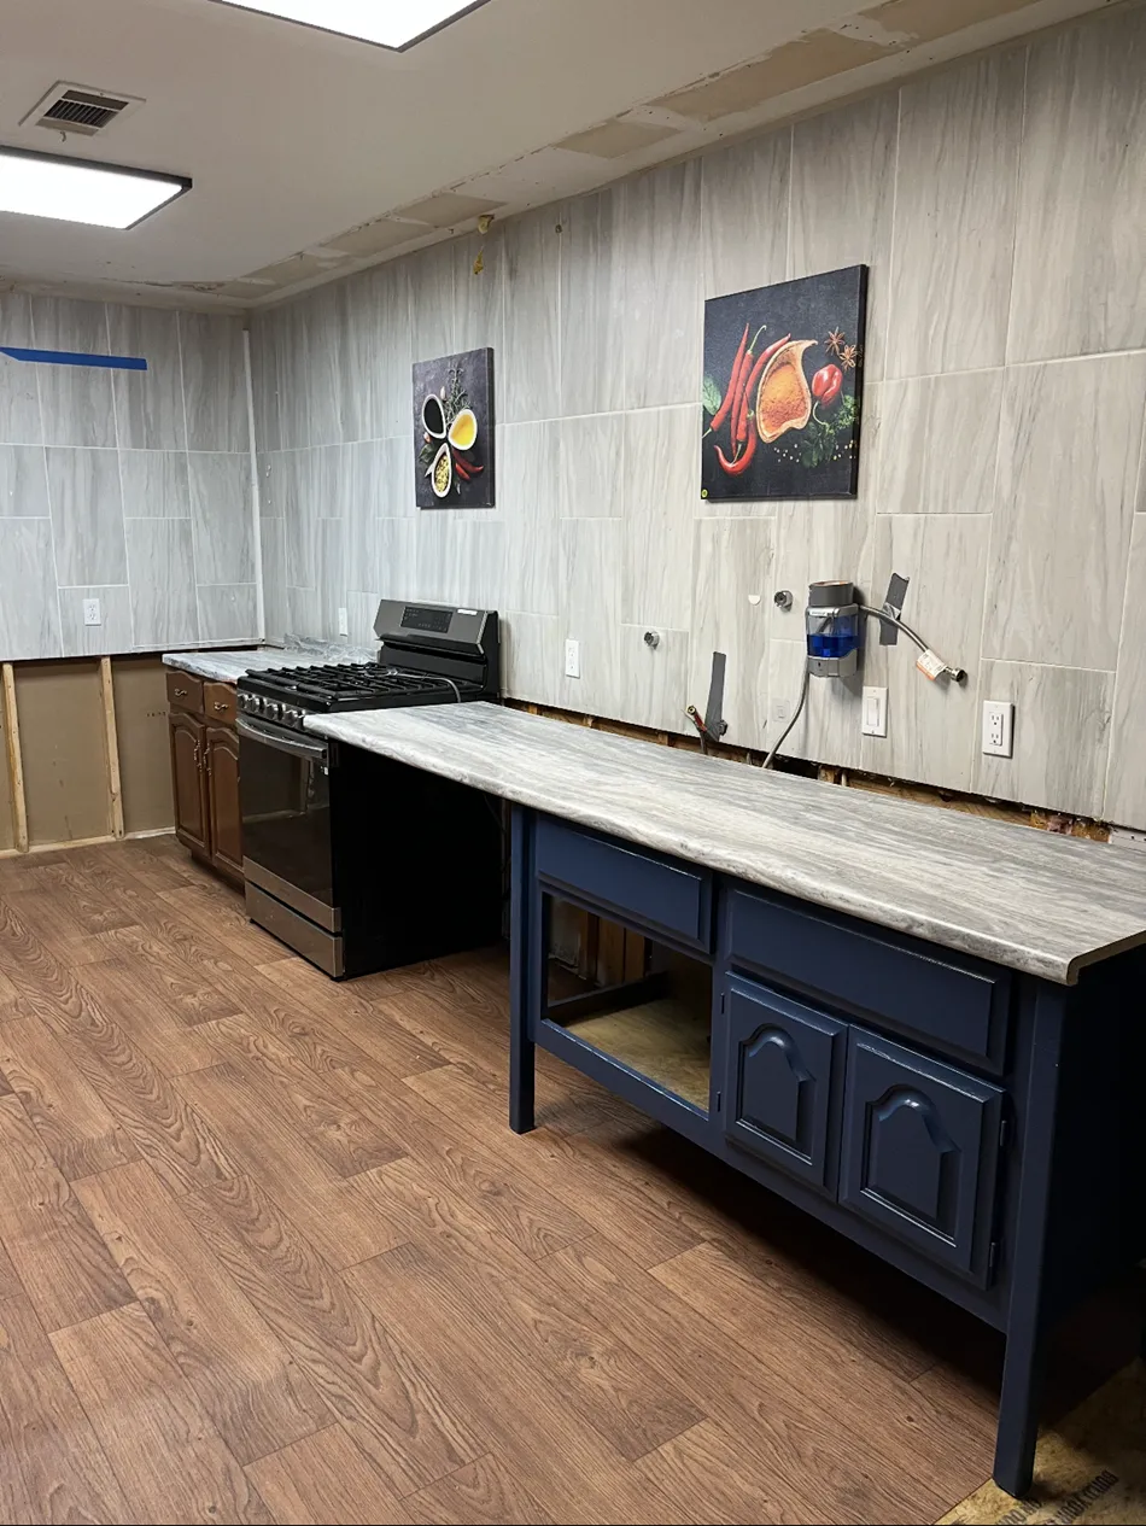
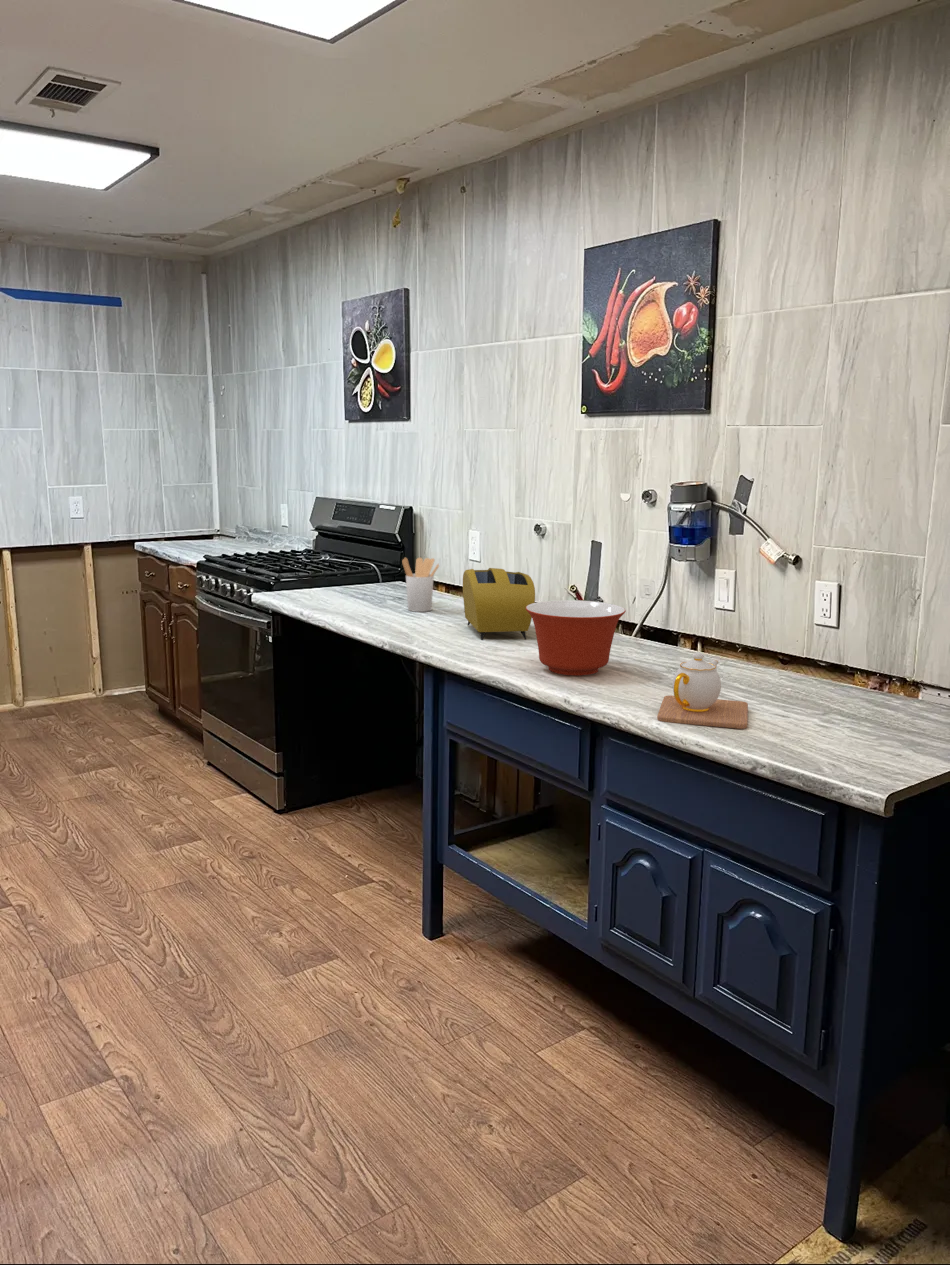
+ utensil holder [401,557,440,613]
+ mixing bowl [526,599,627,677]
+ toaster [462,567,536,641]
+ teapot [656,651,749,730]
